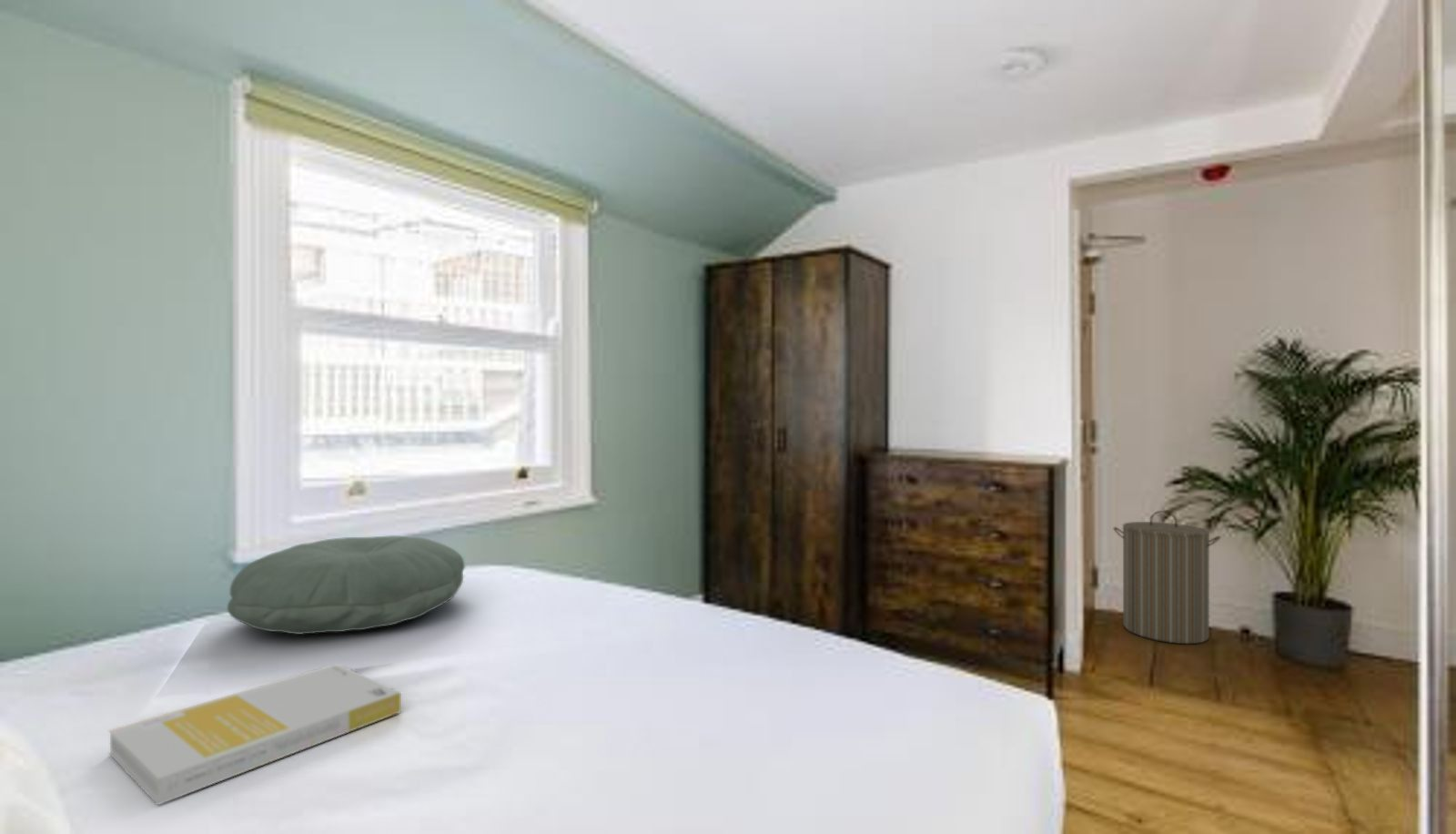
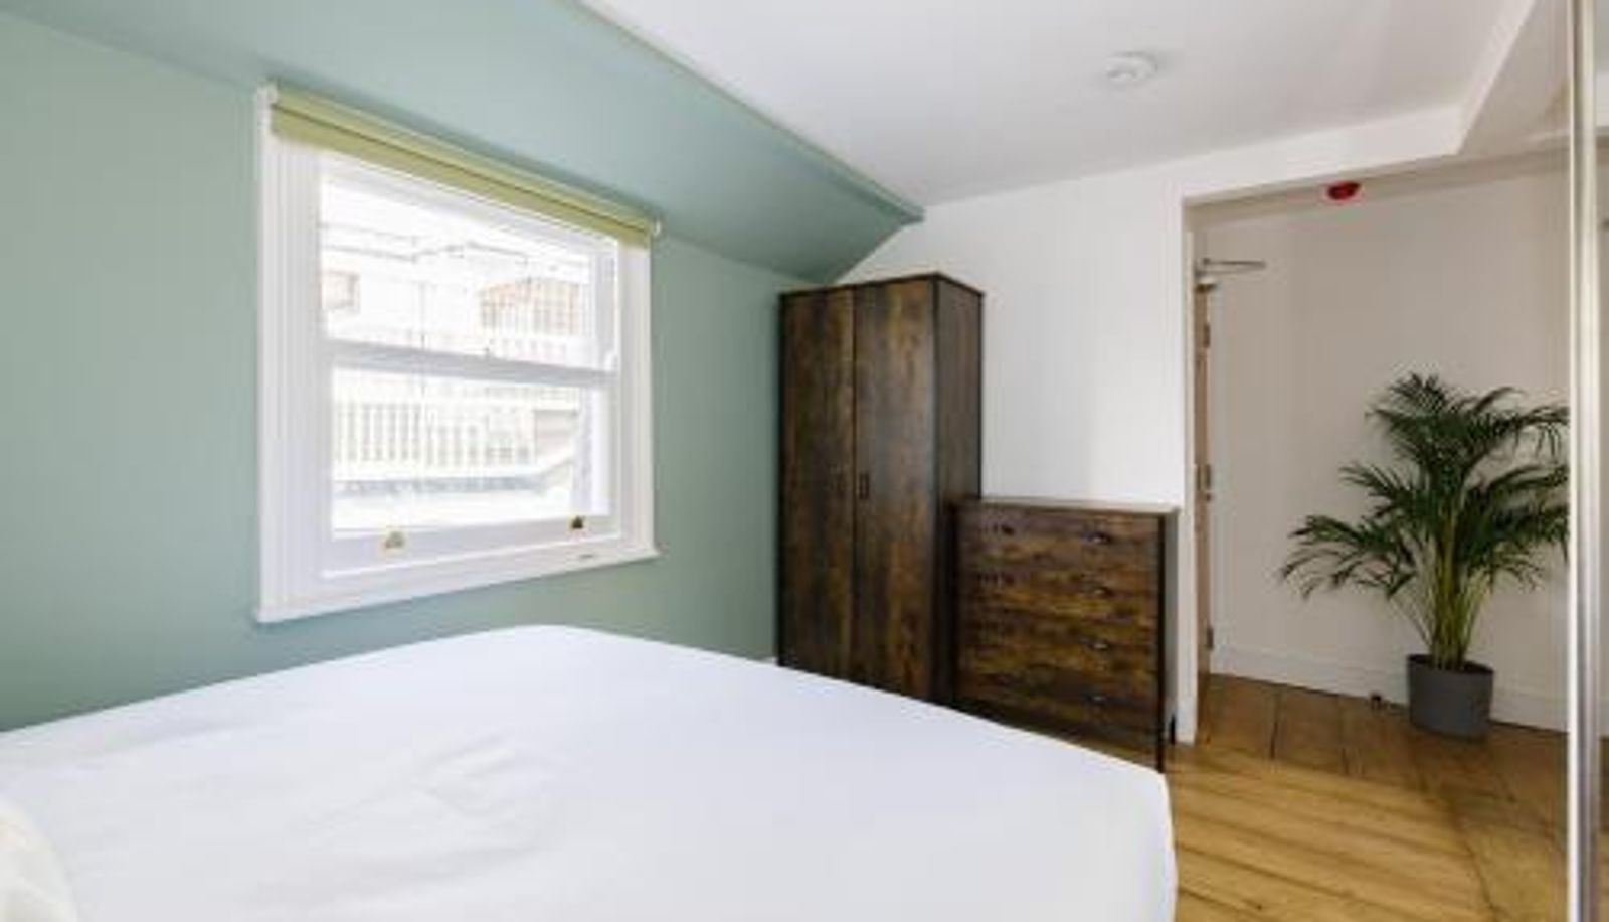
- book [107,663,402,806]
- laundry hamper [1112,510,1222,645]
- pillow [227,534,465,636]
